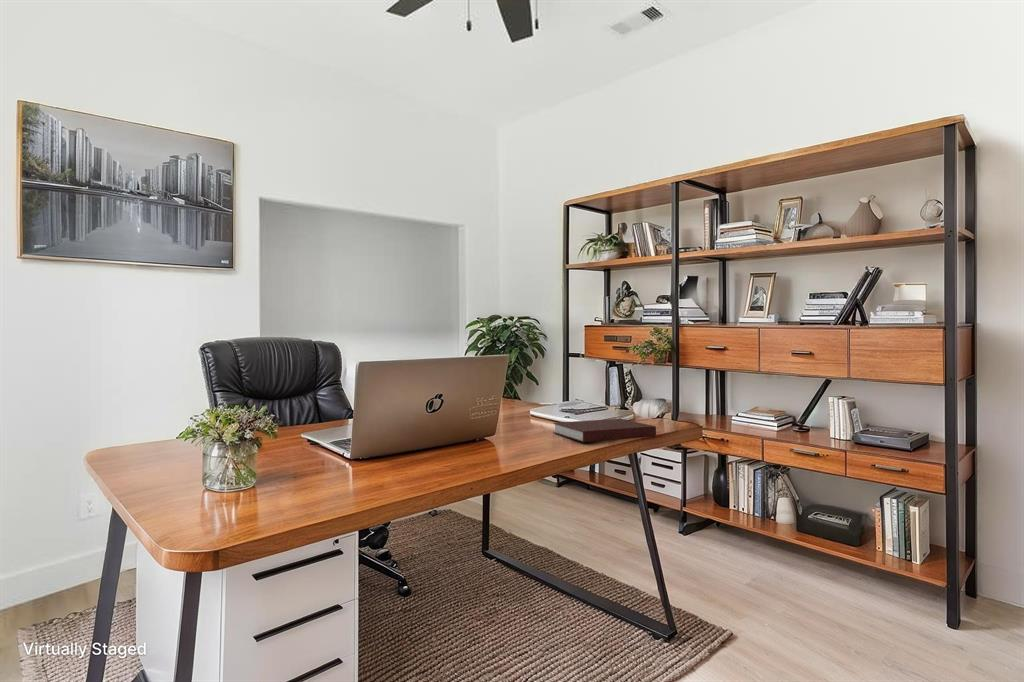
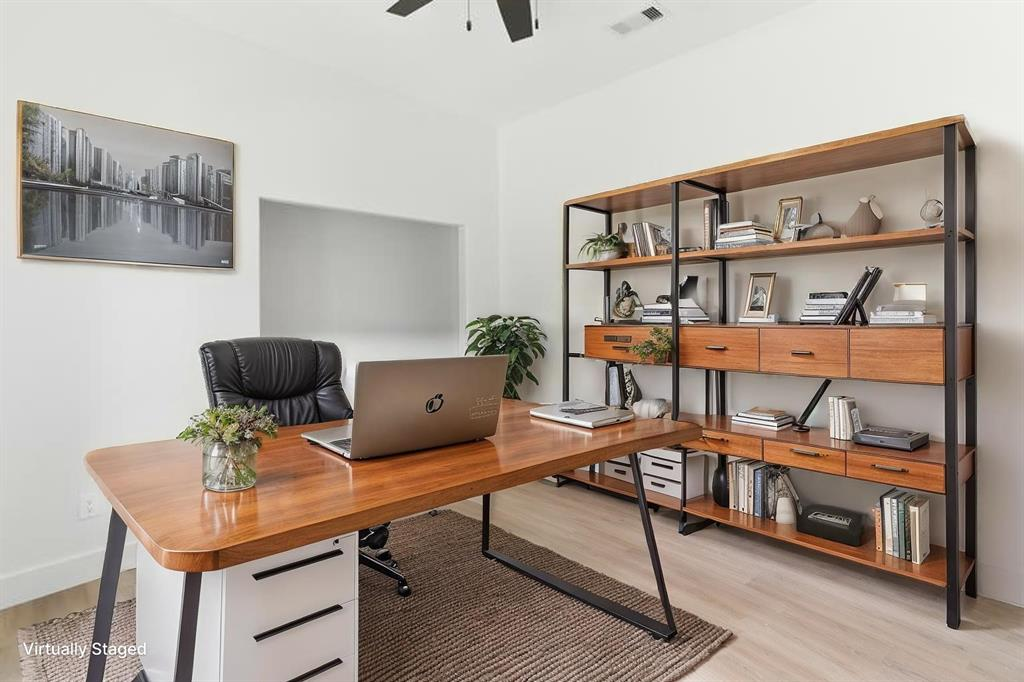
- notebook [552,418,657,443]
